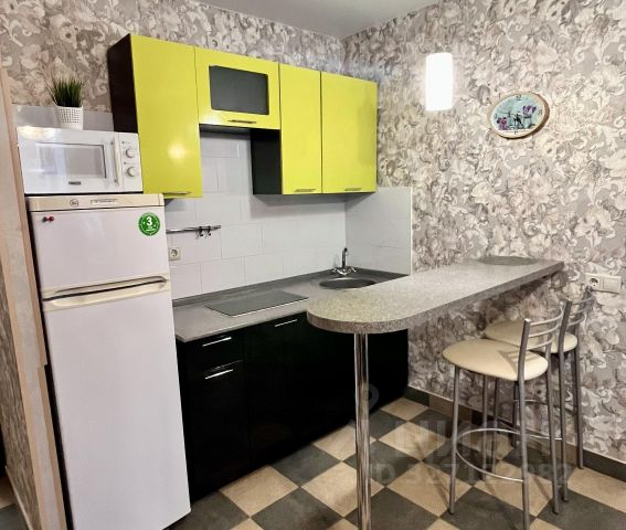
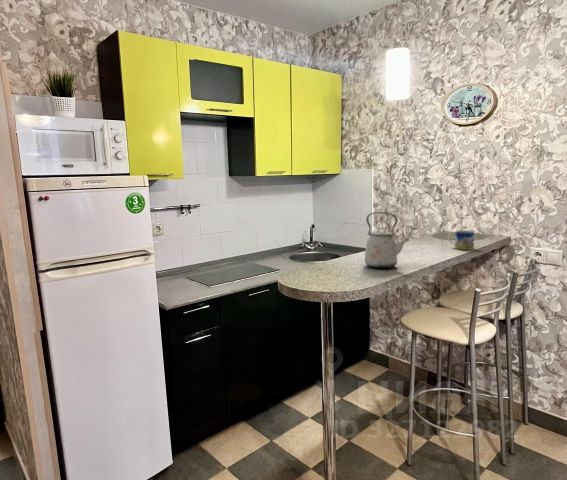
+ mug [447,229,476,251]
+ kettle [363,211,411,269]
